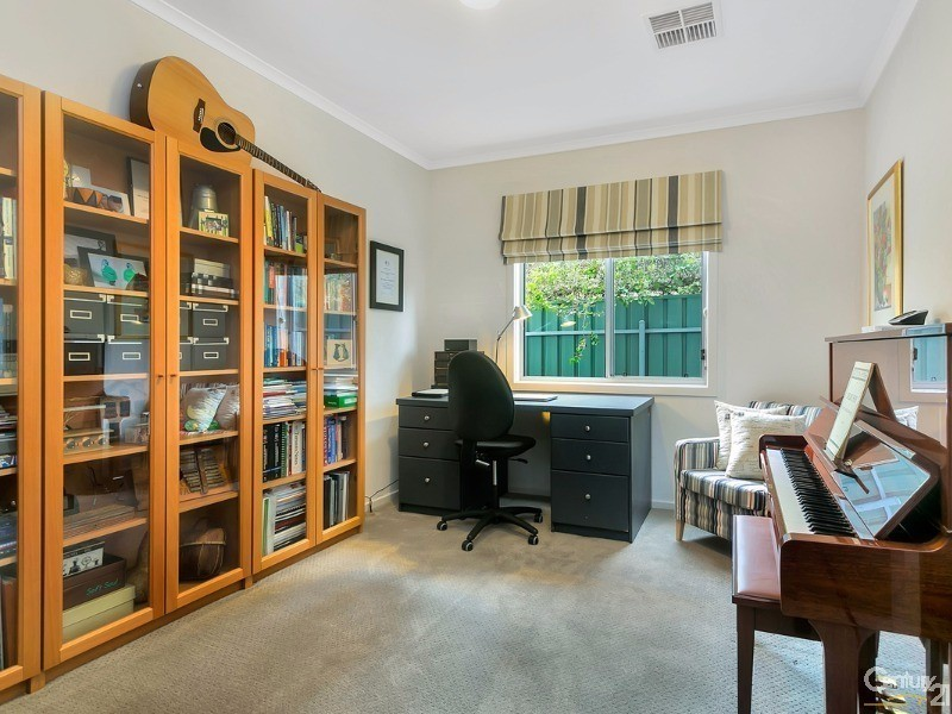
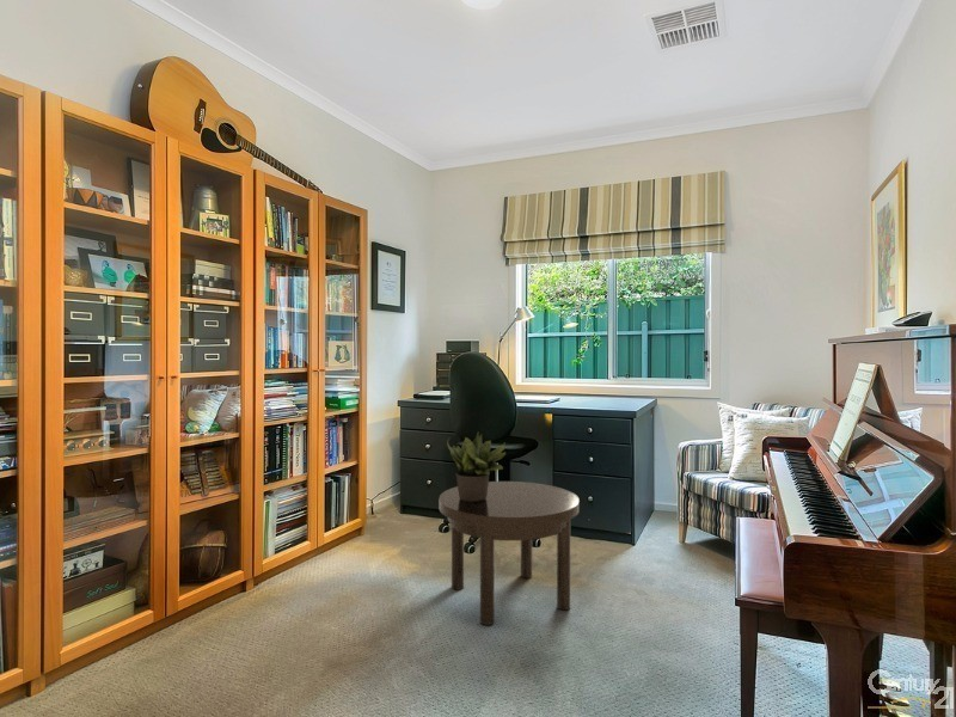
+ potted plant [446,433,508,502]
+ side table [437,480,581,626]
